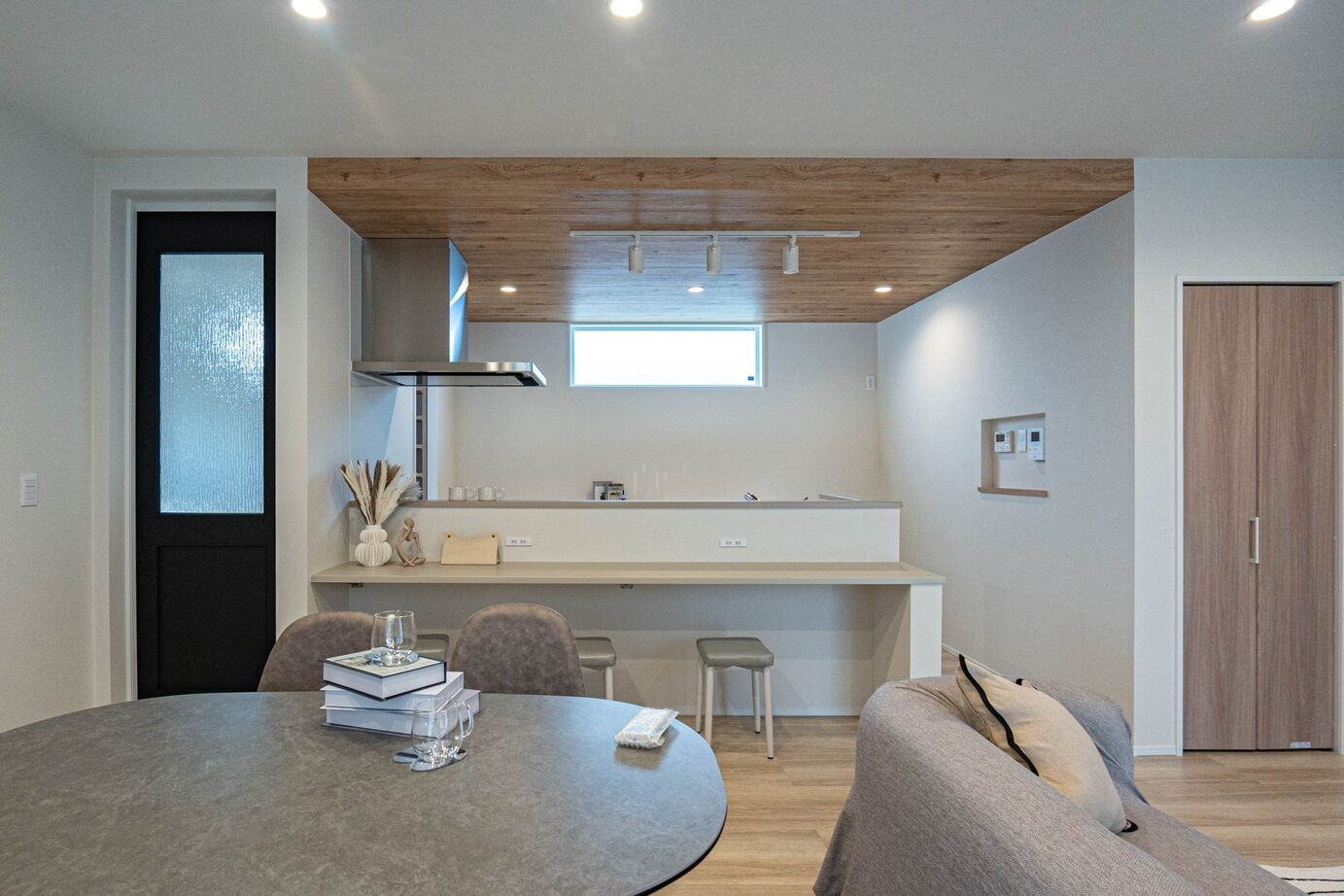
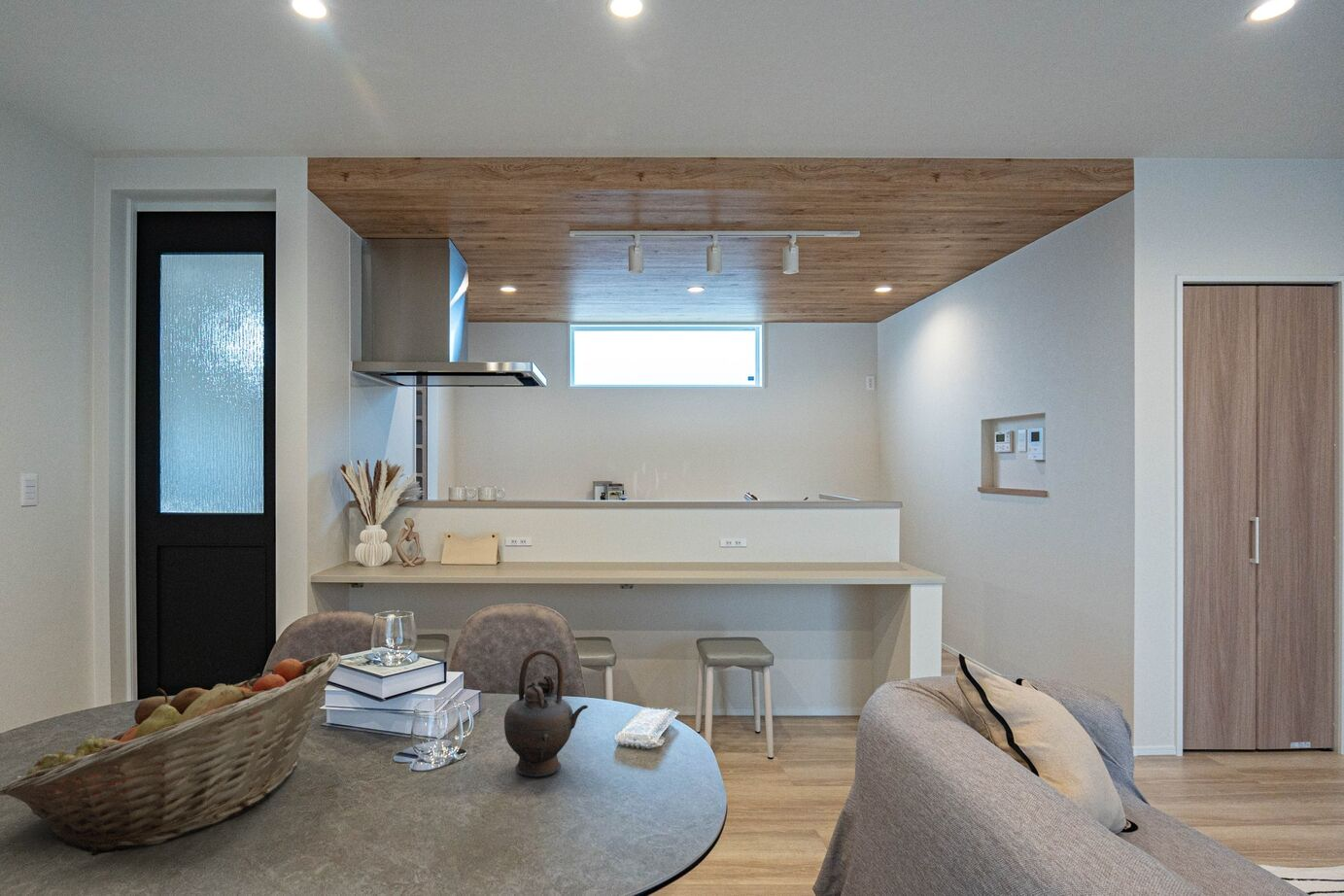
+ teapot [503,648,589,777]
+ fruit basket [0,652,342,857]
